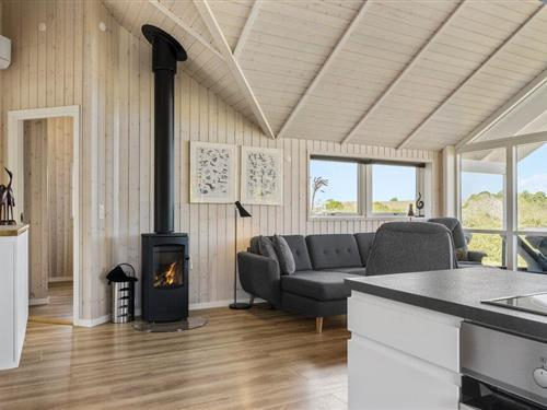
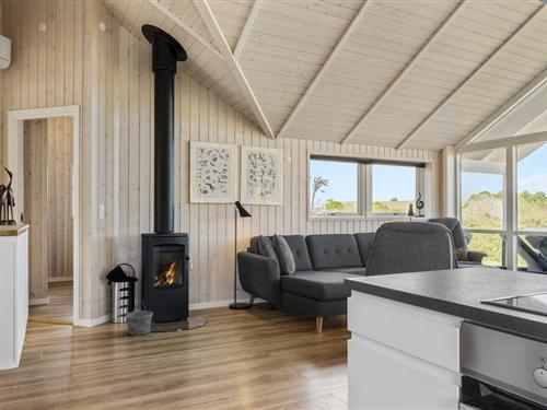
+ bucket [125,300,154,336]
